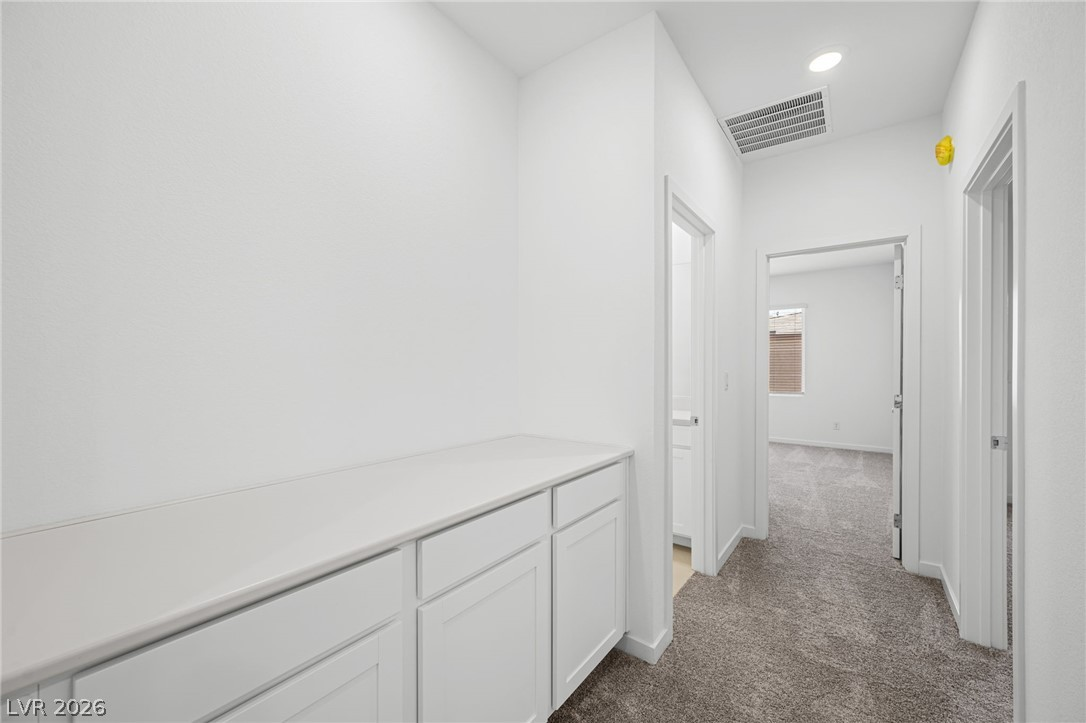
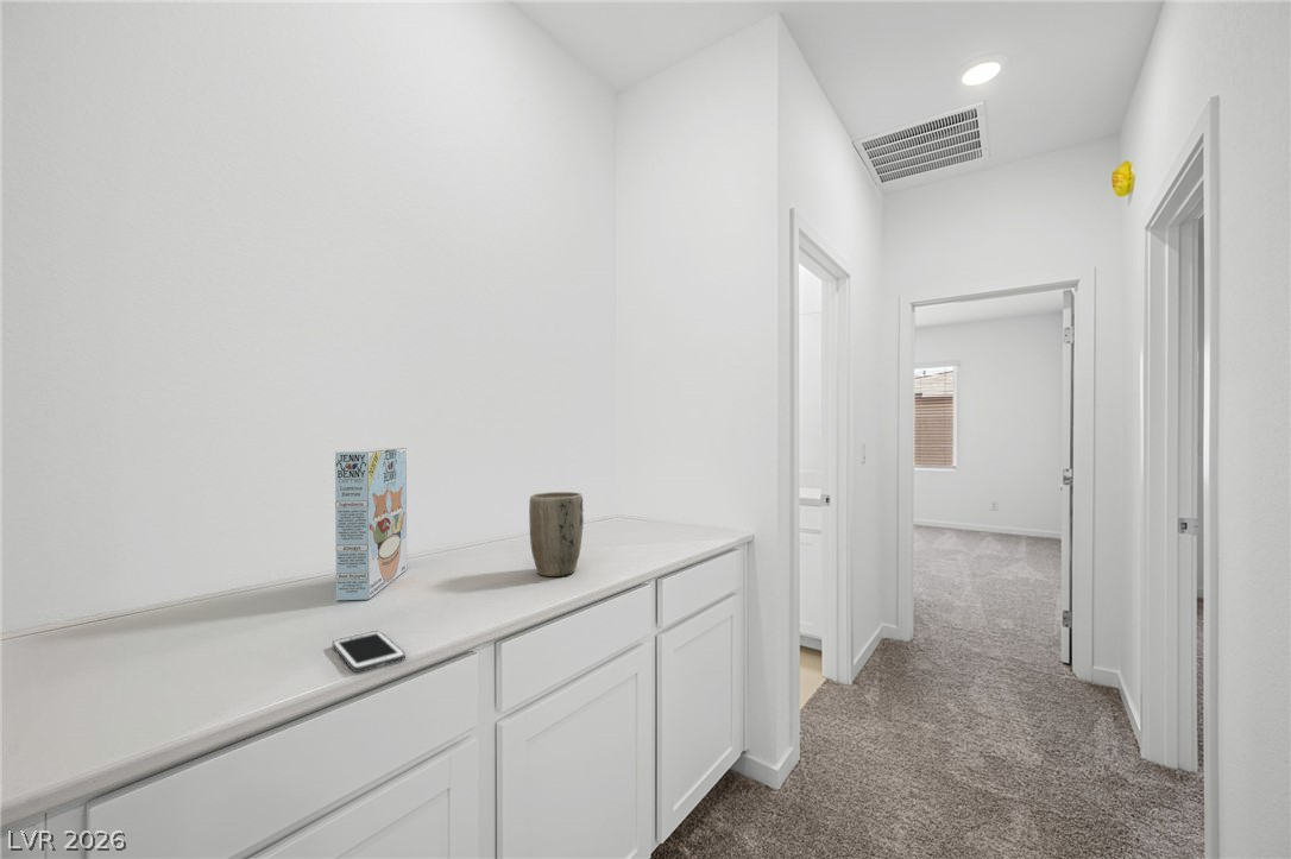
+ cereal box [334,447,408,602]
+ cell phone [332,630,407,674]
+ plant pot [528,491,585,577]
